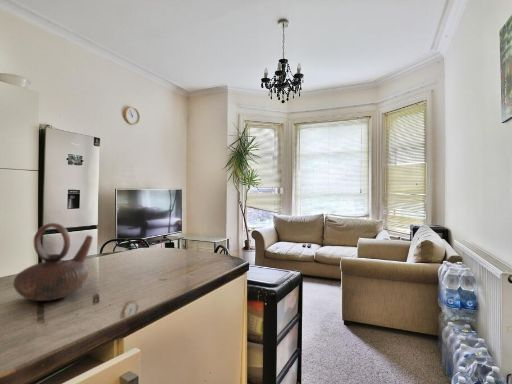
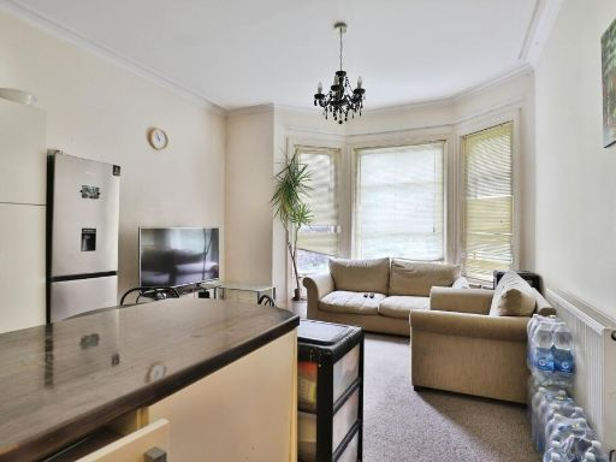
- teapot [12,222,94,302]
